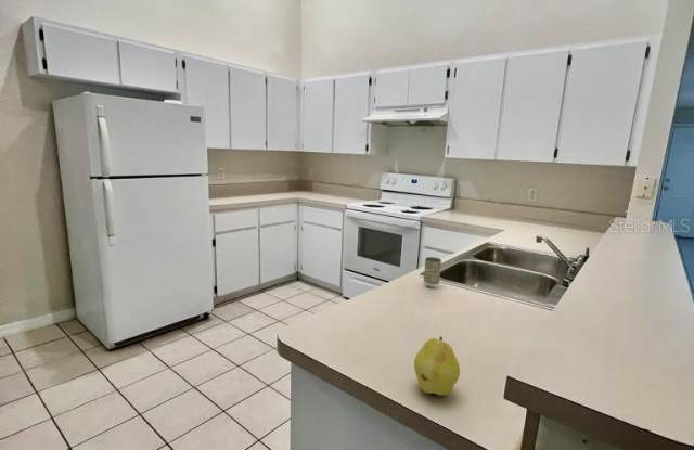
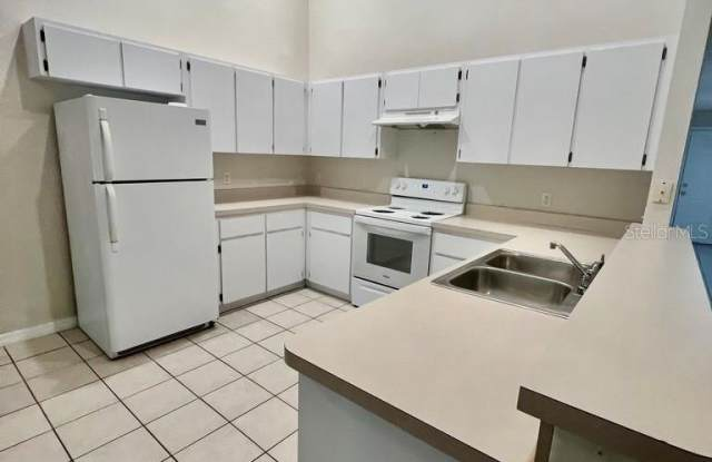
- fruit [413,336,461,397]
- bottle [423,256,442,285]
